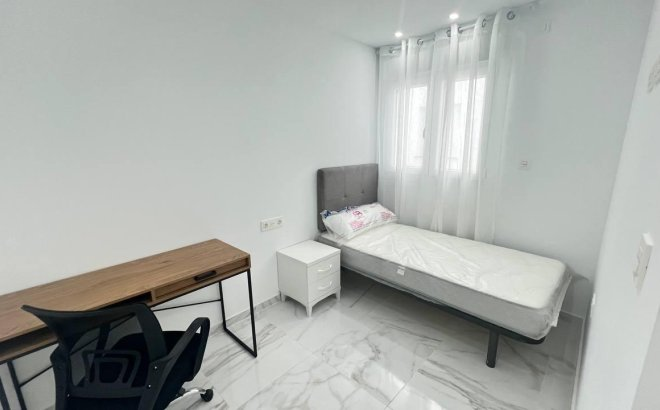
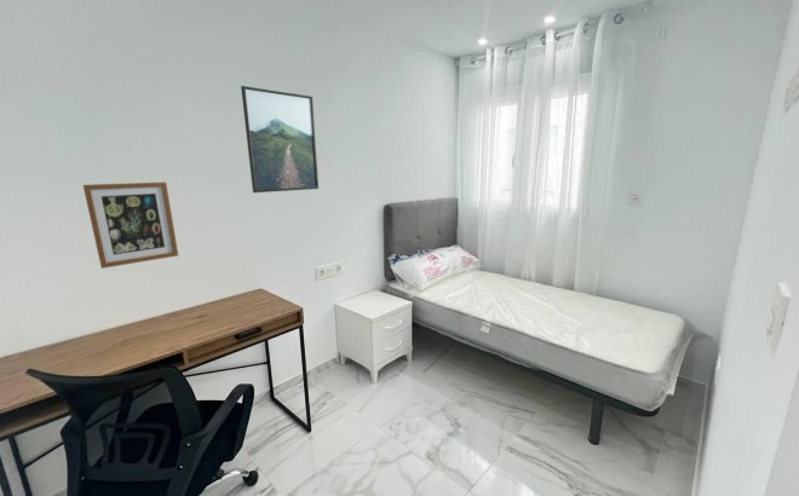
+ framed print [240,85,320,194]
+ wall art [82,181,179,270]
